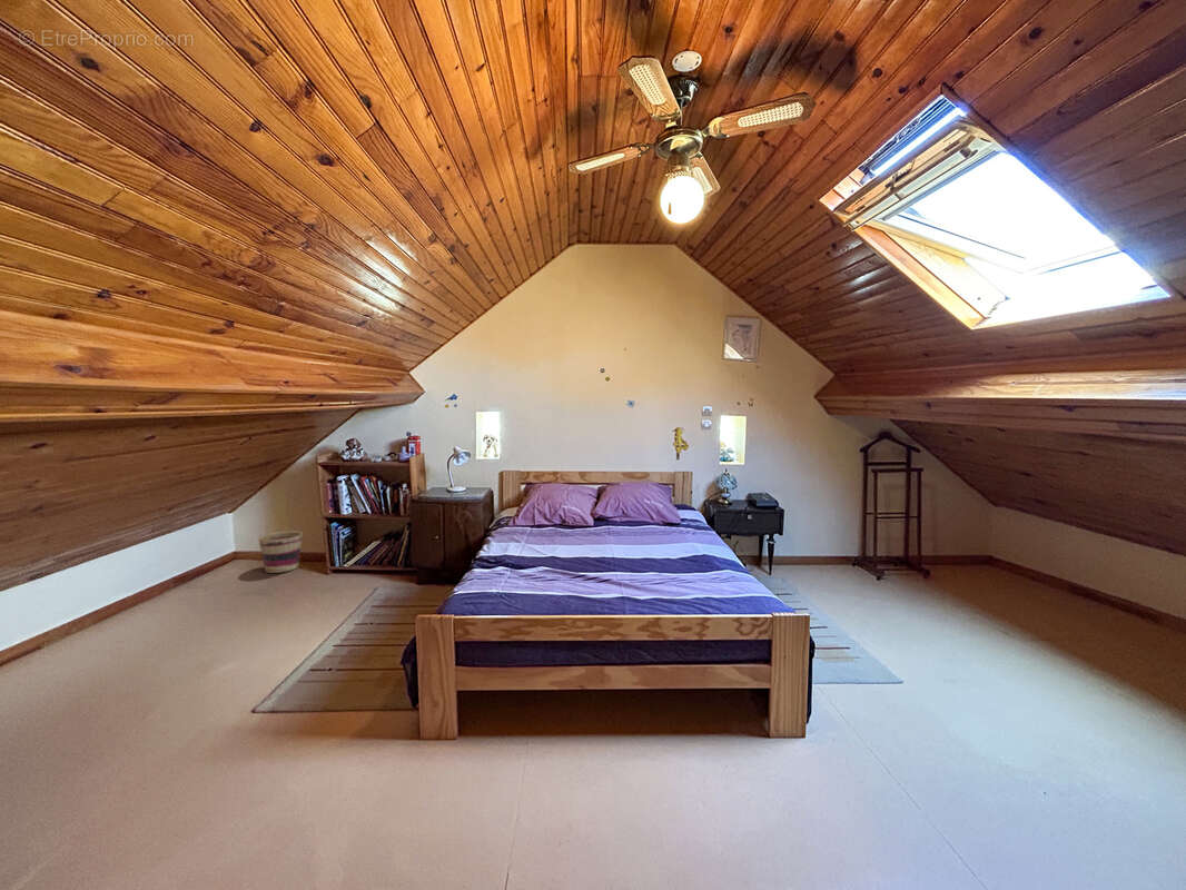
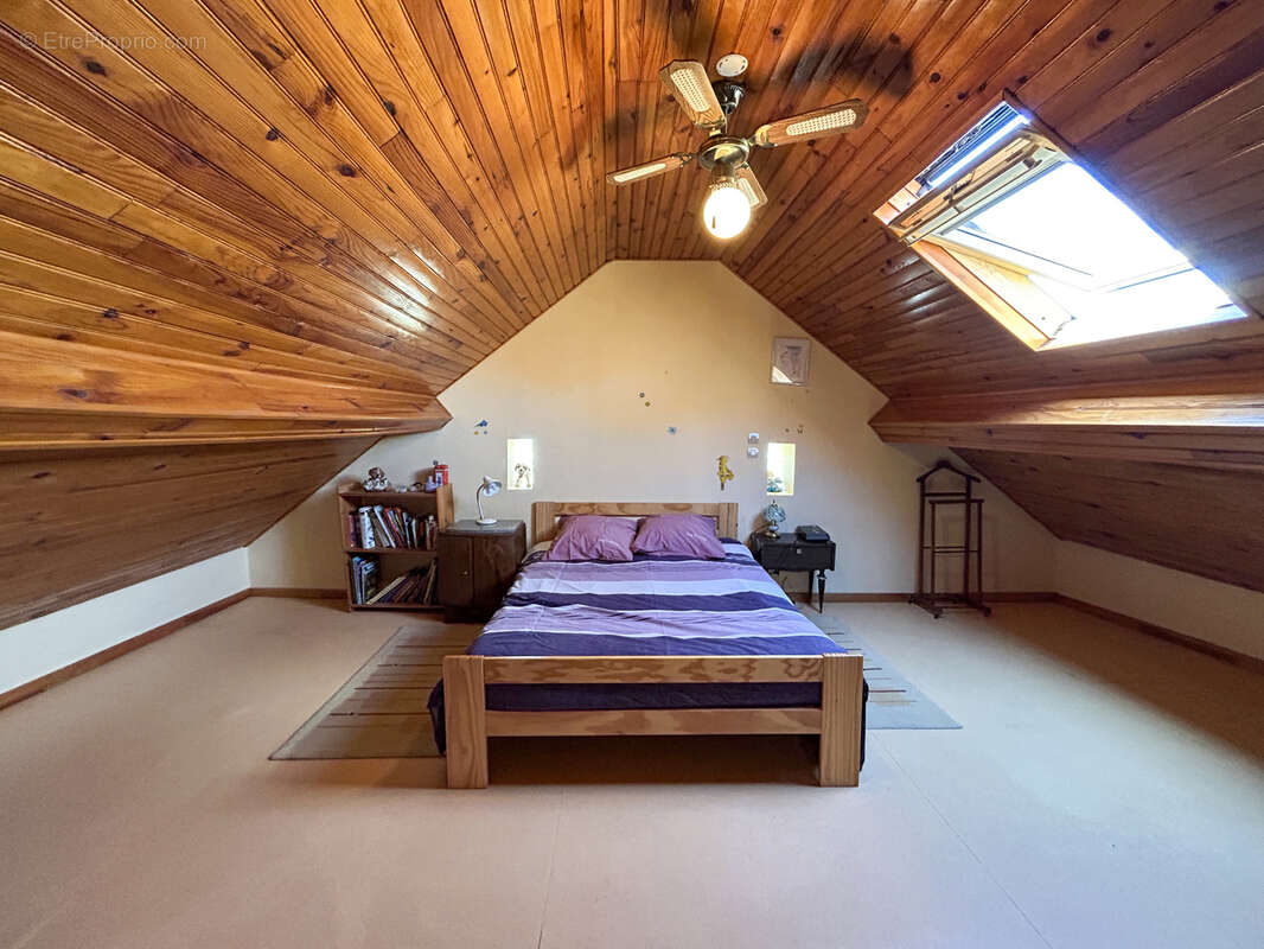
- basket [257,531,304,574]
